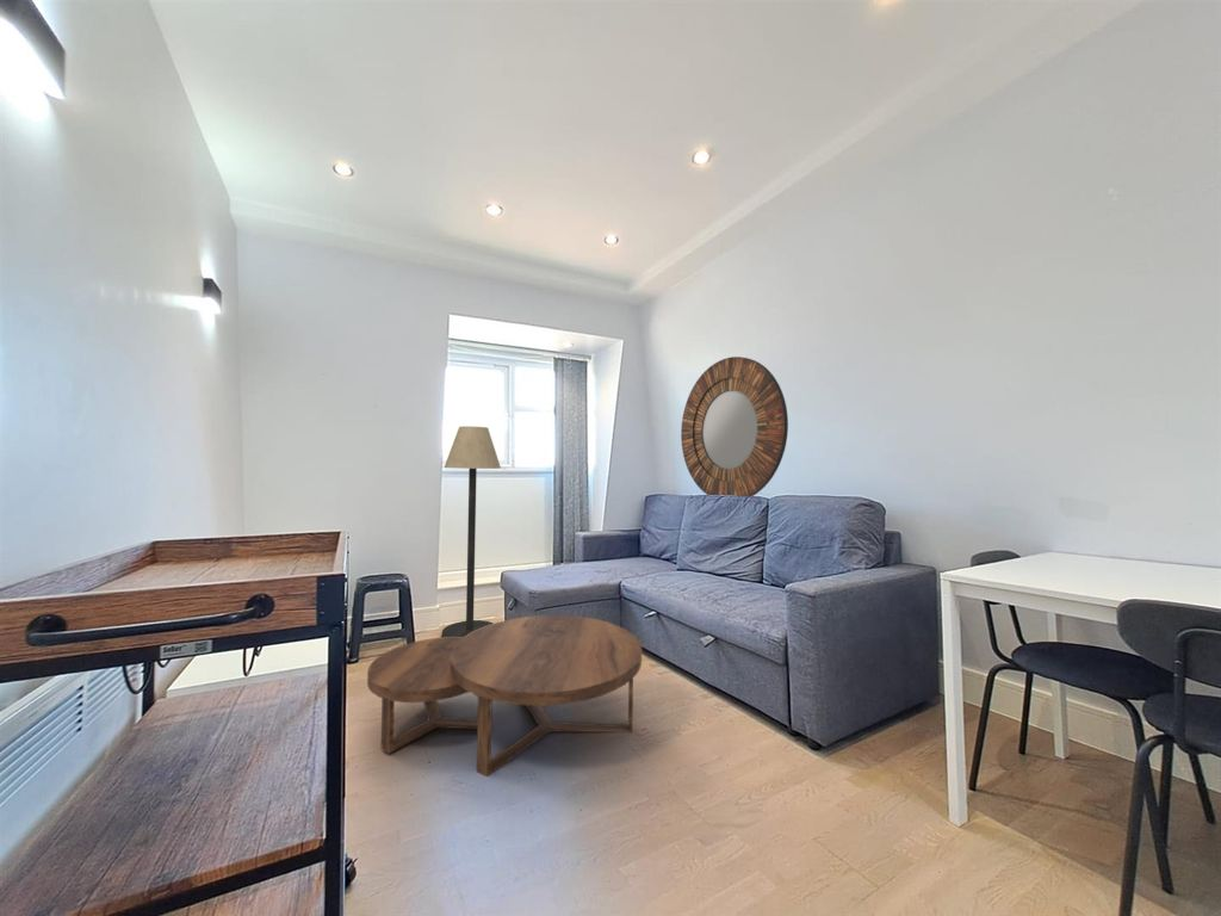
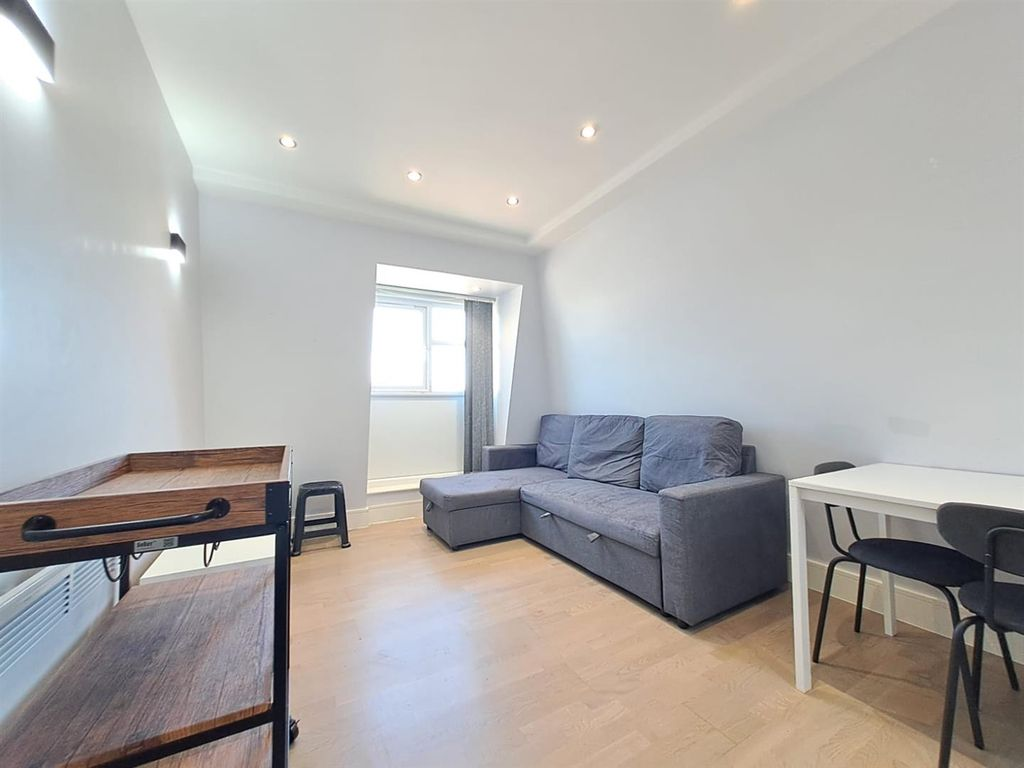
- floor lamp [441,426,502,638]
- home mirror [680,355,789,497]
- coffee table [366,614,643,778]
